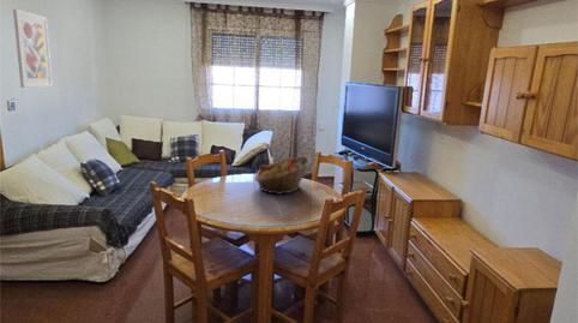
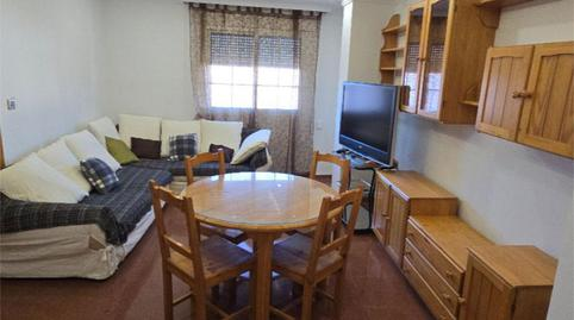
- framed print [12,7,54,89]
- fruit basket [253,155,313,196]
